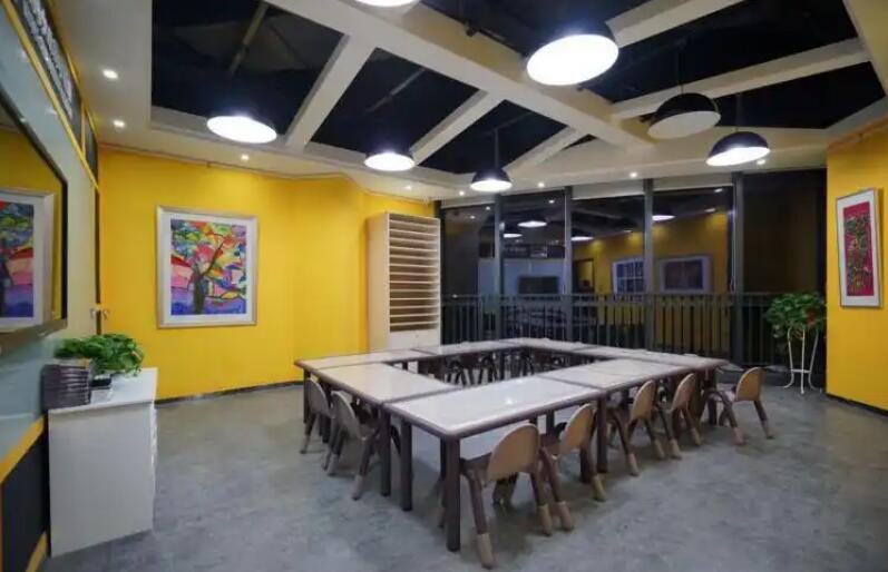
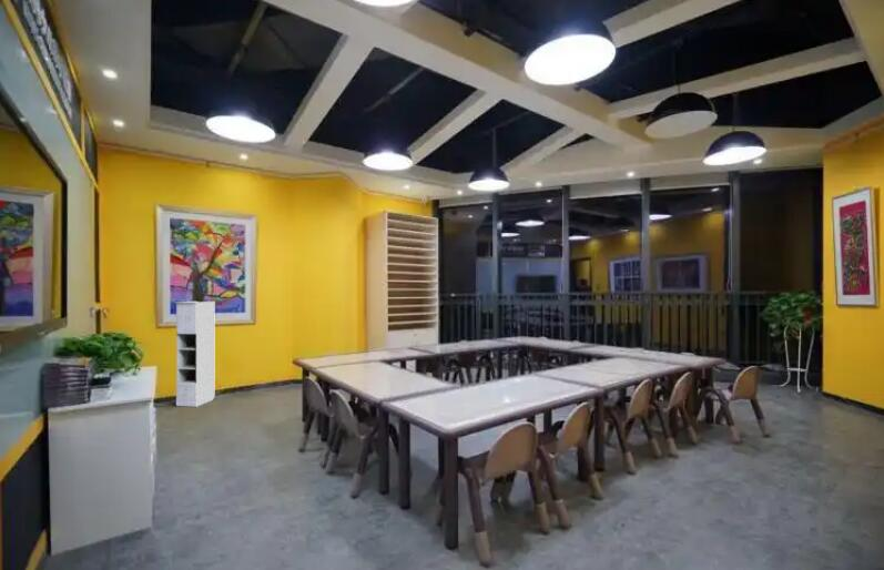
+ storage cabinet [174,301,216,408]
